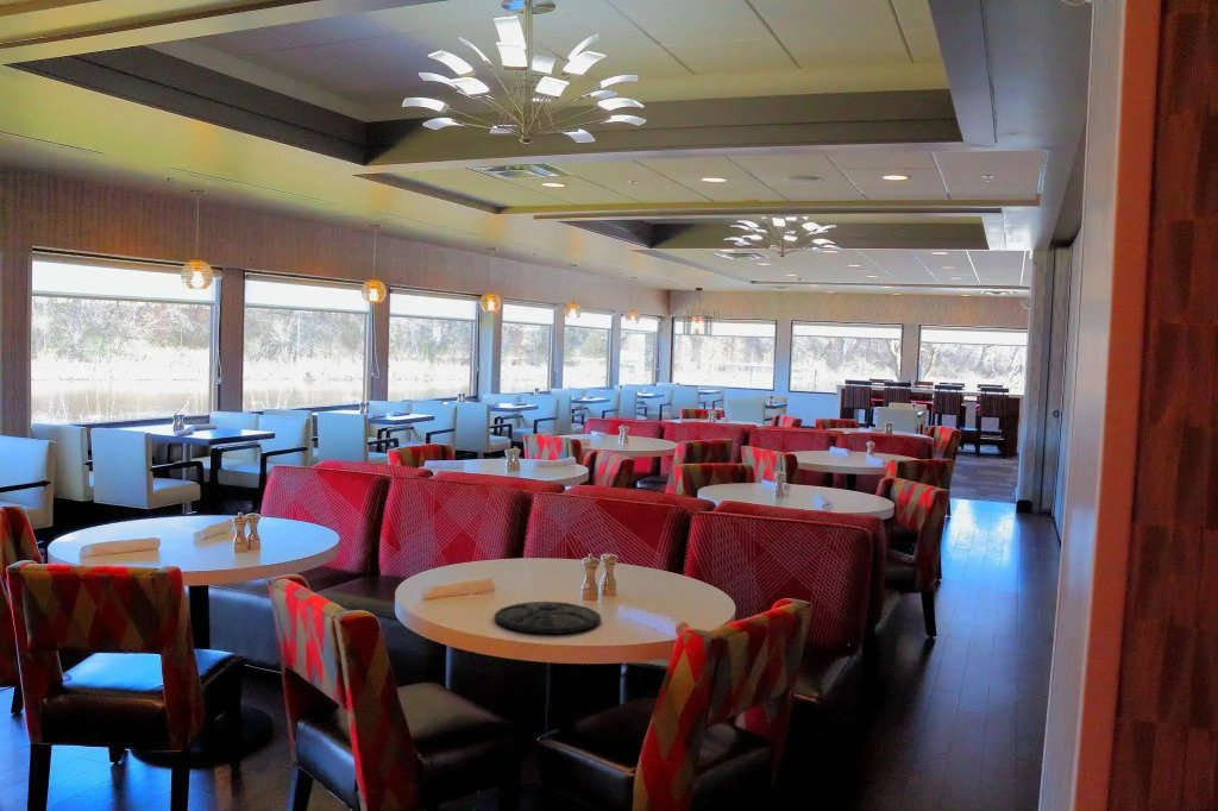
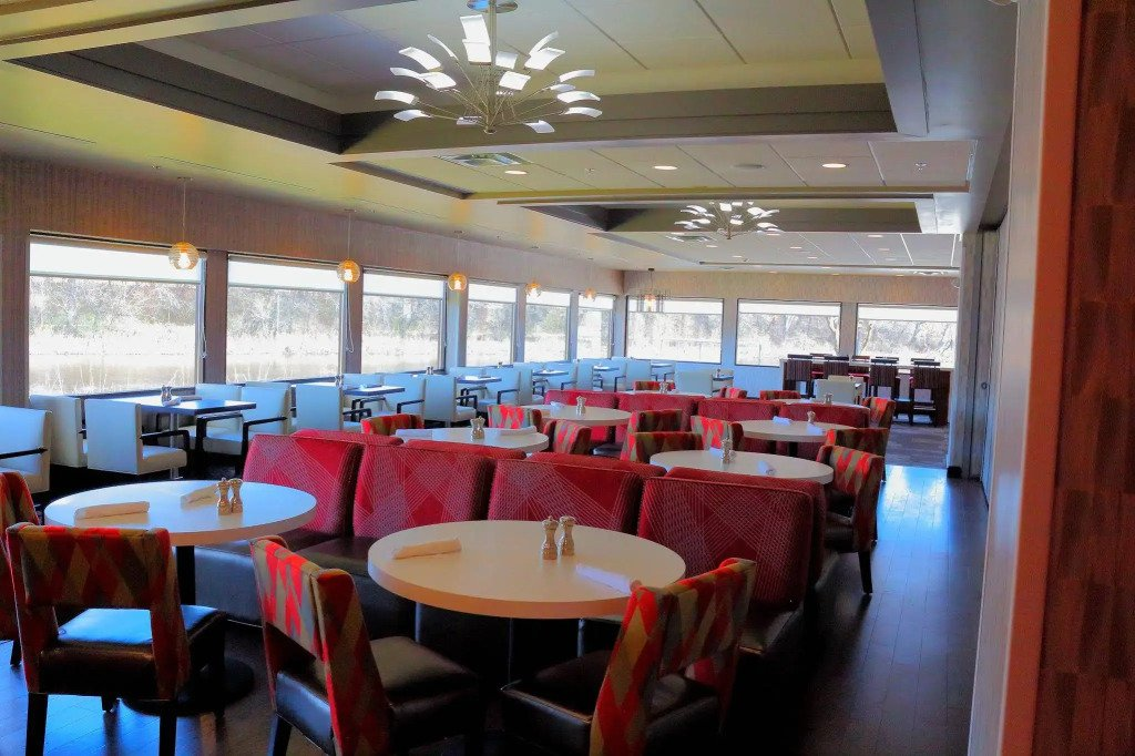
- plate [494,601,602,635]
